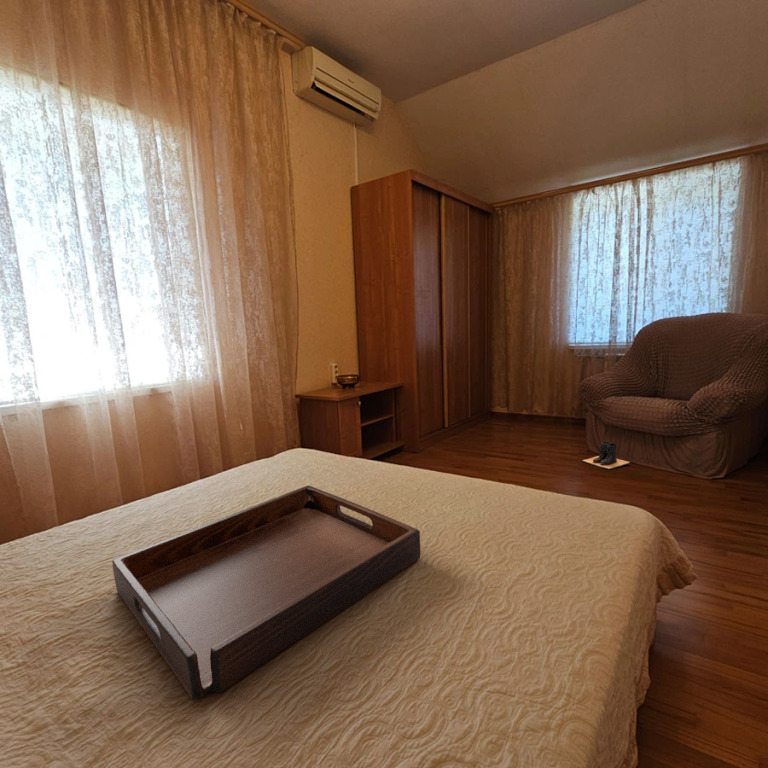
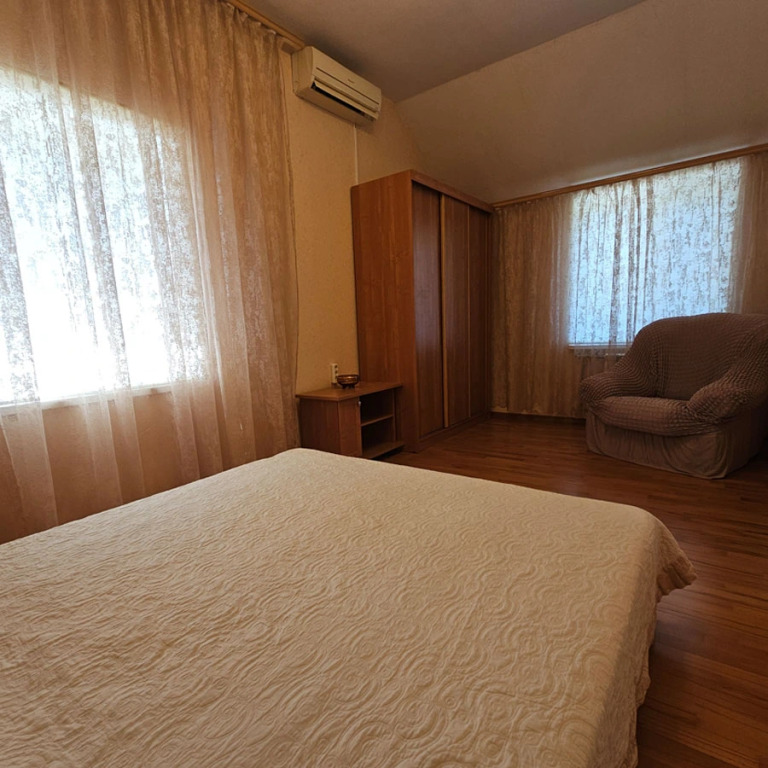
- serving tray [111,484,421,701]
- boots [581,441,631,470]
